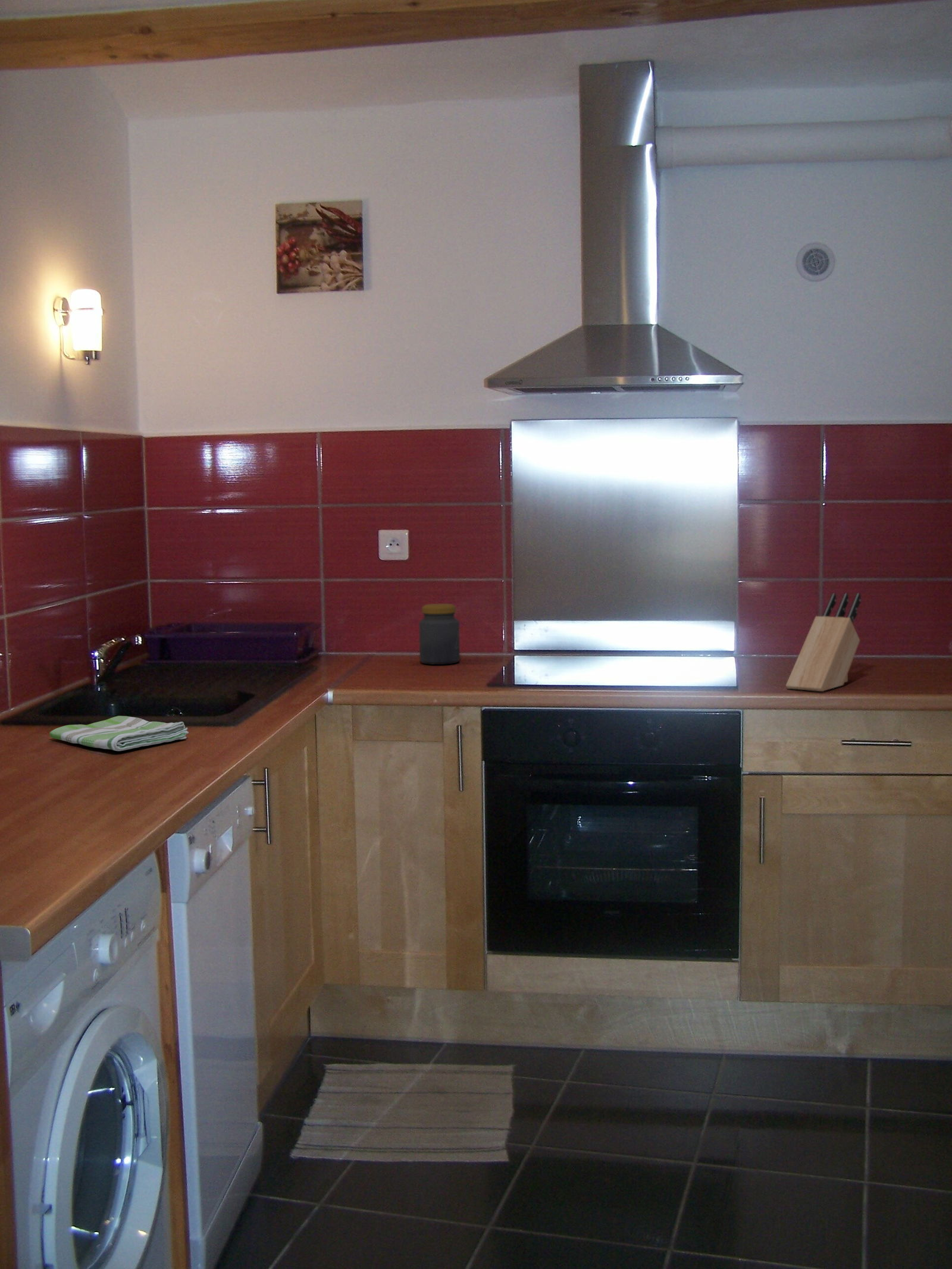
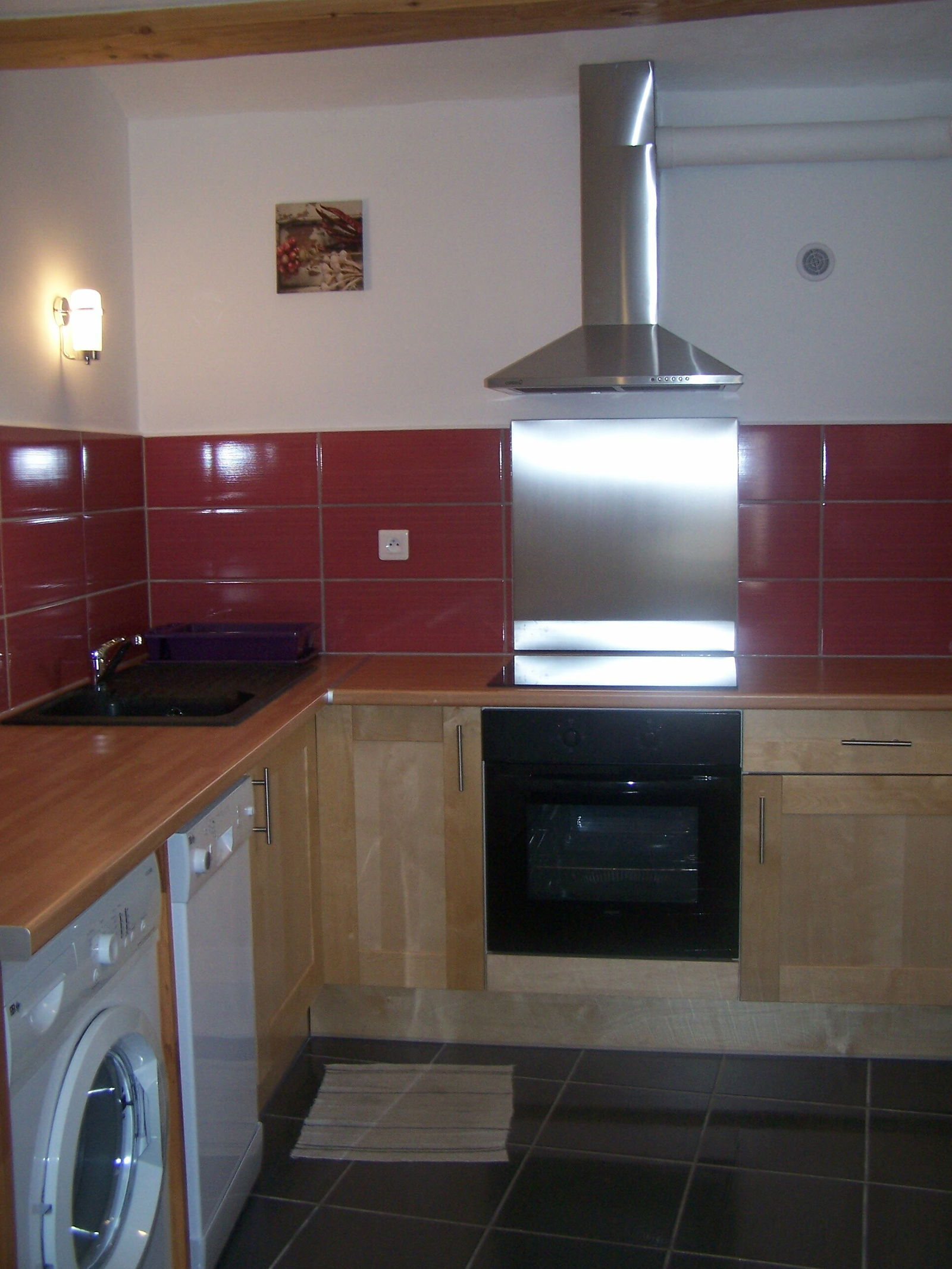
- knife block [785,593,862,692]
- jar [418,603,461,665]
- dish towel [49,715,189,751]
